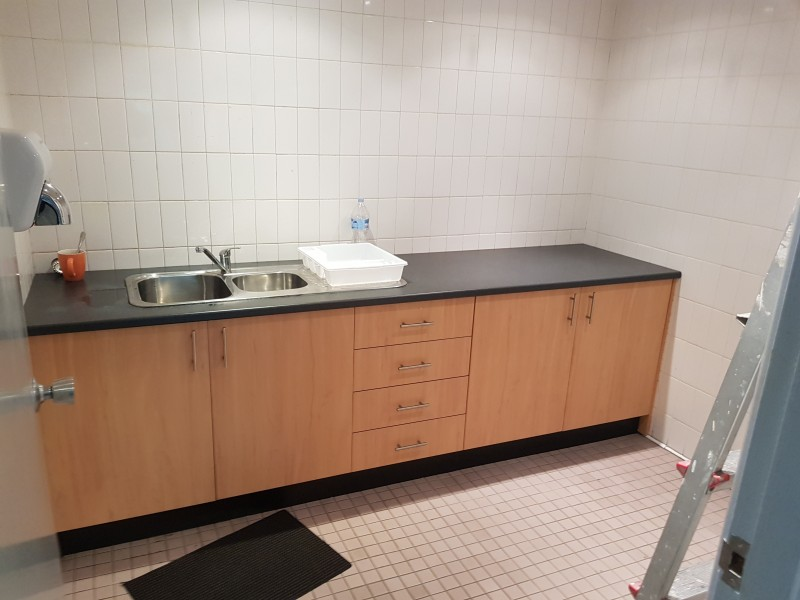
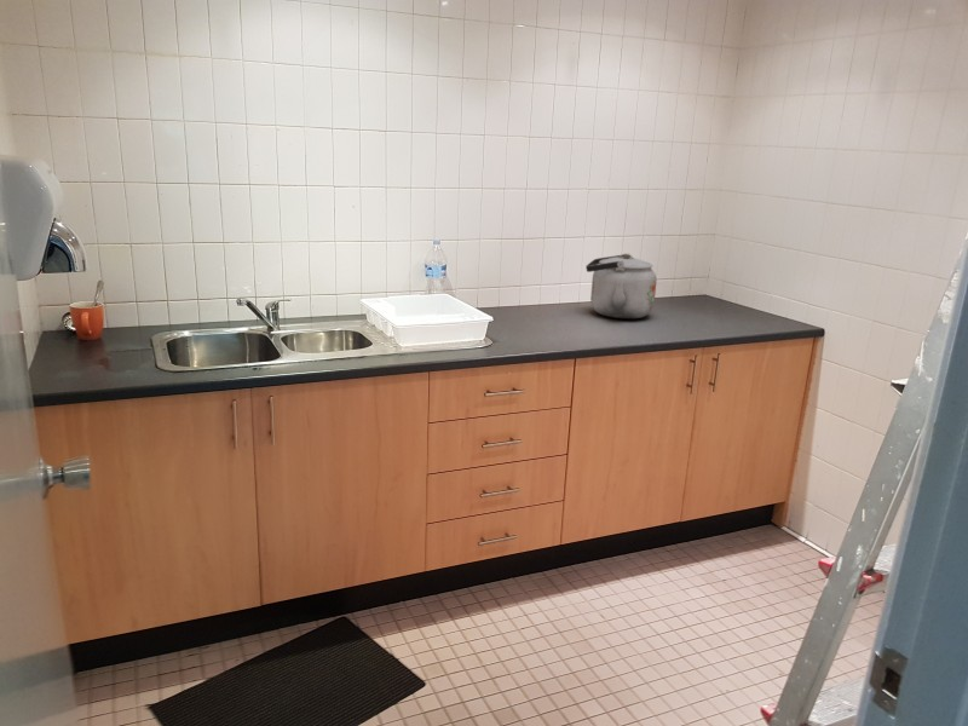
+ kettle [584,252,658,319]
